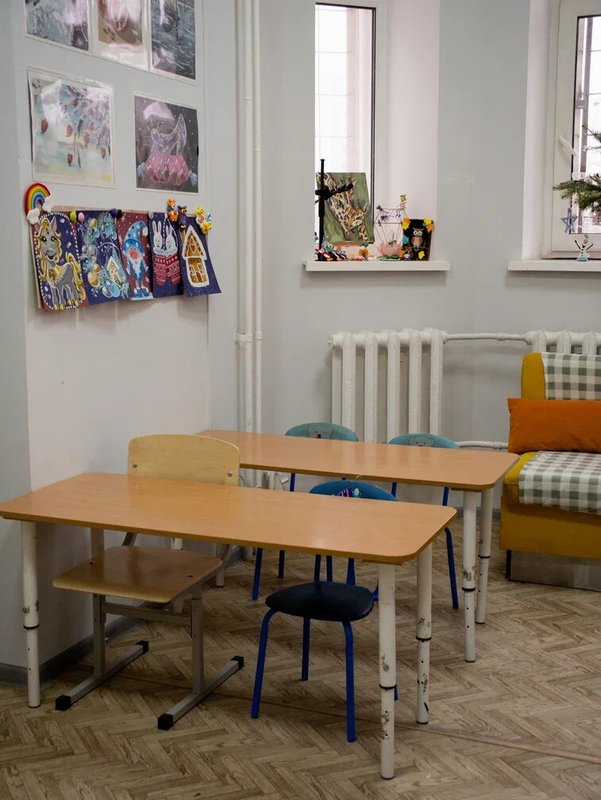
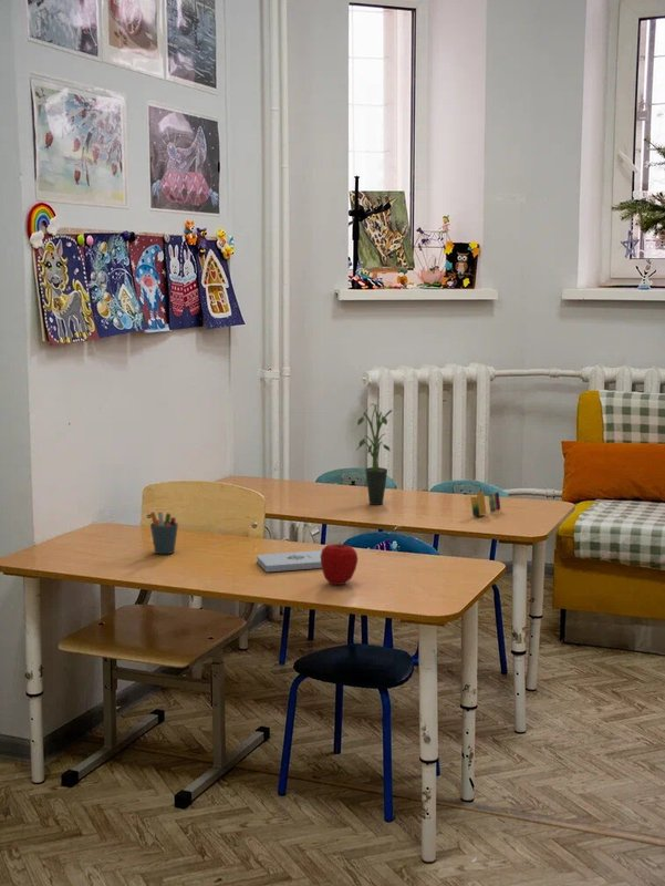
+ crayon [470,490,501,517]
+ notepad [256,549,322,573]
+ potted plant [355,403,394,506]
+ apple [321,543,359,586]
+ pen holder [149,511,179,555]
